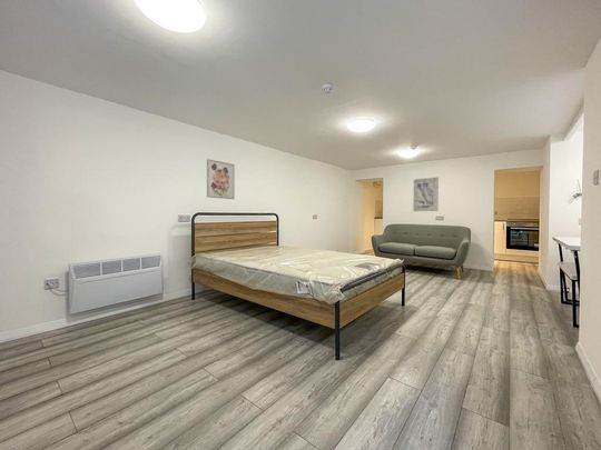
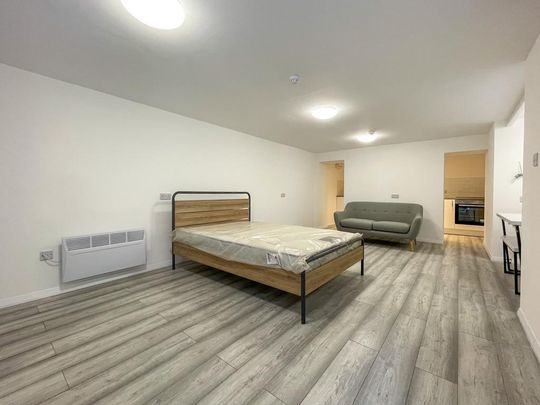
- wall art [206,158,236,200]
- wall art [412,176,440,212]
